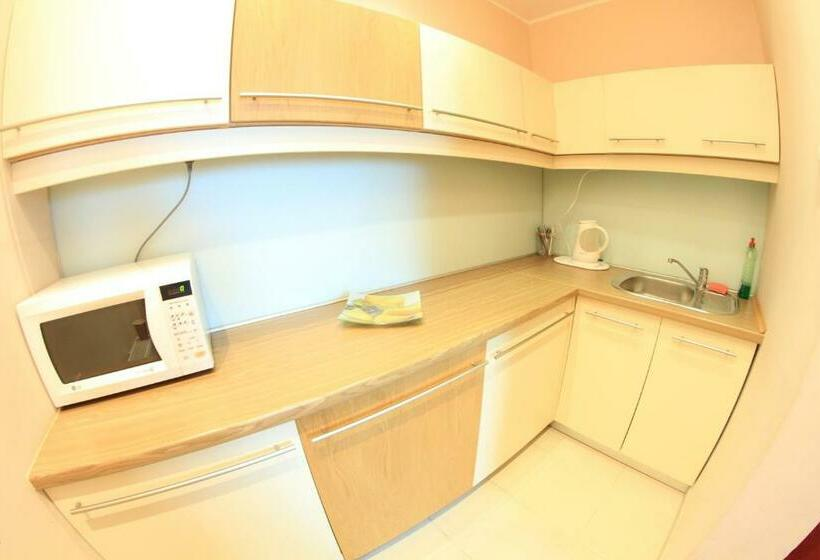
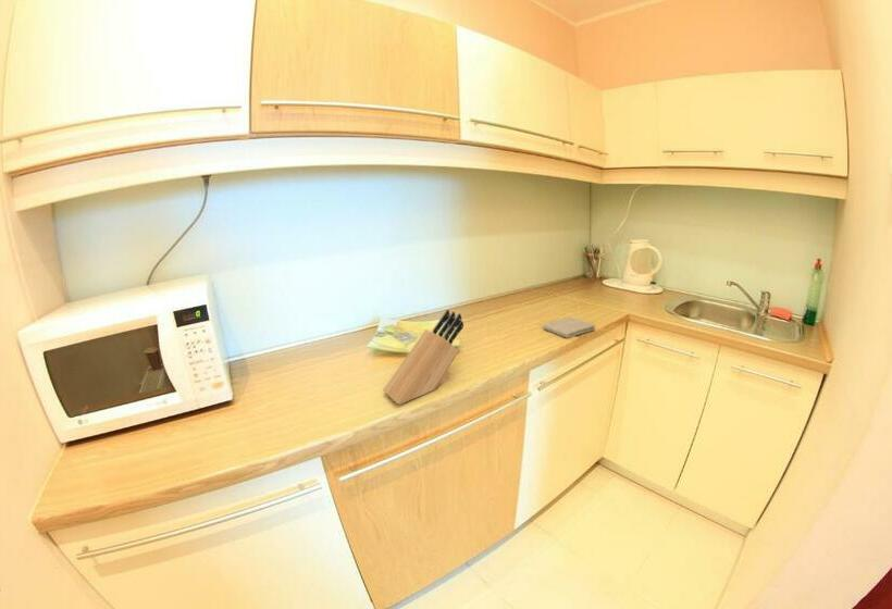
+ washcloth [542,316,596,339]
+ knife block [382,309,464,406]
